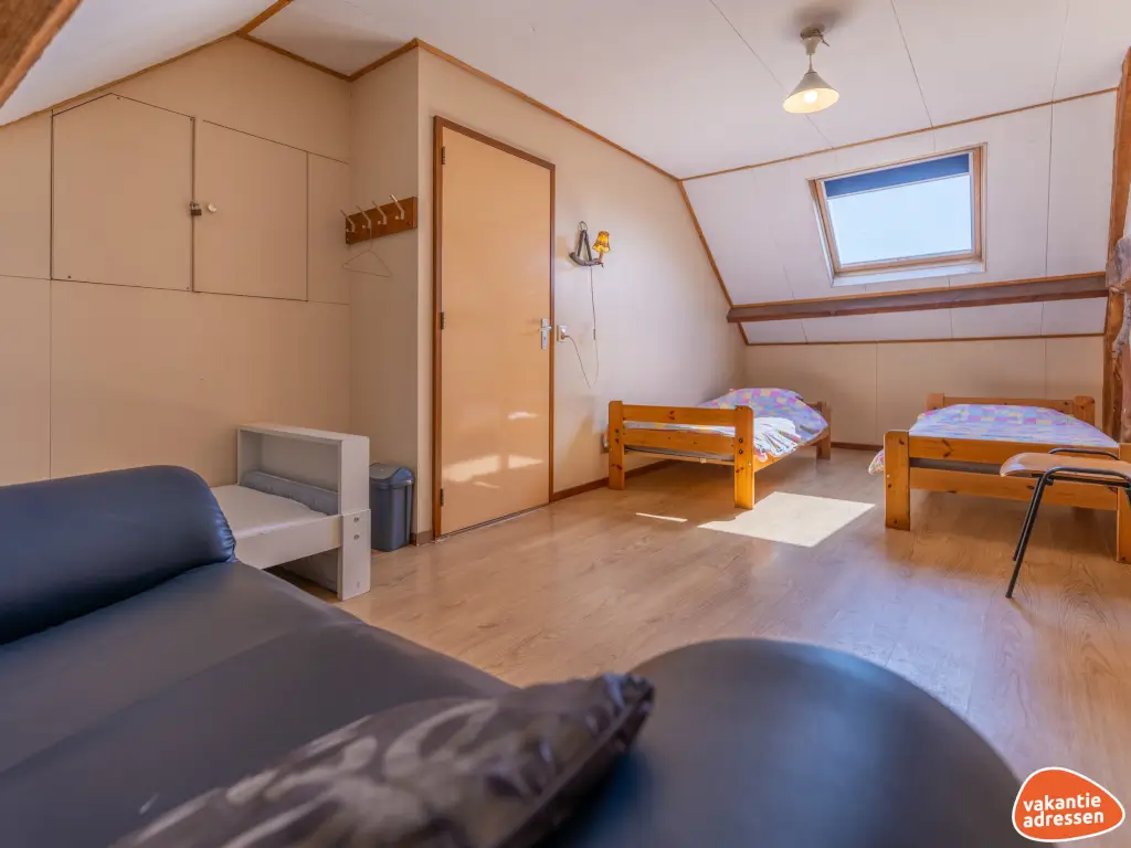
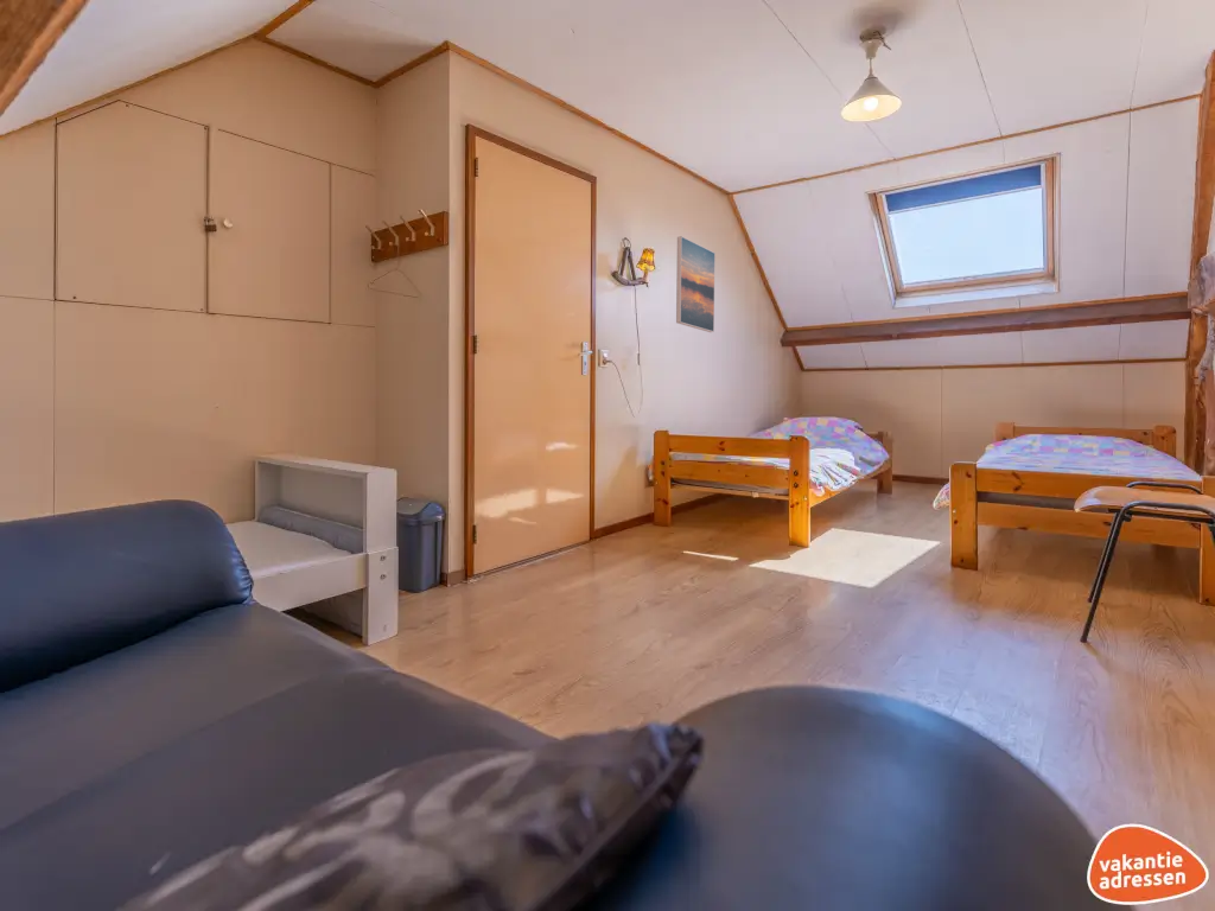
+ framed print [675,235,717,333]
